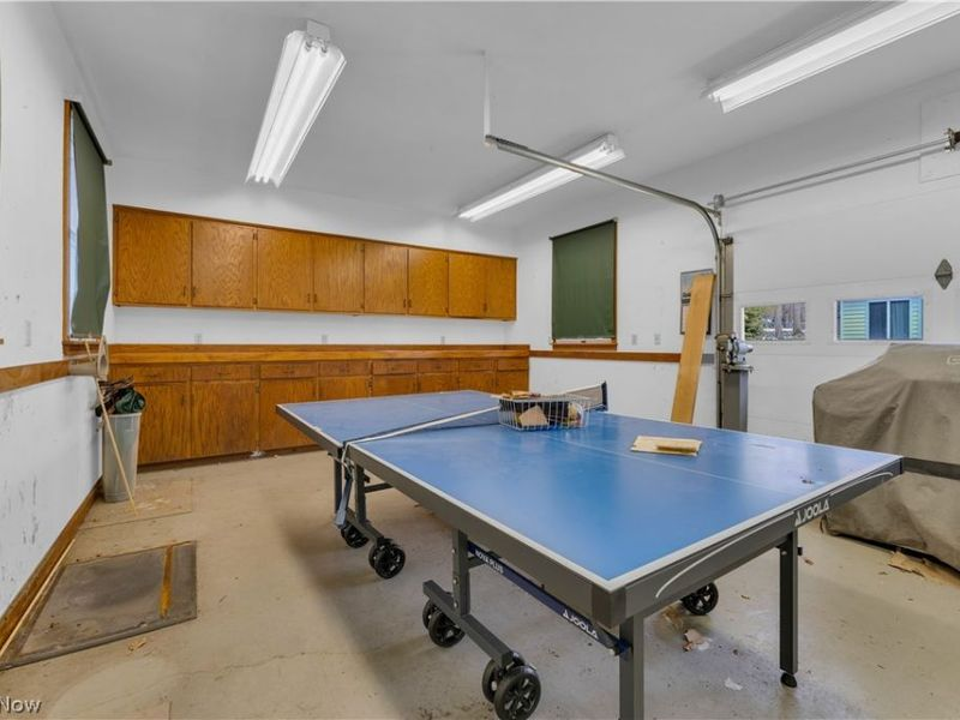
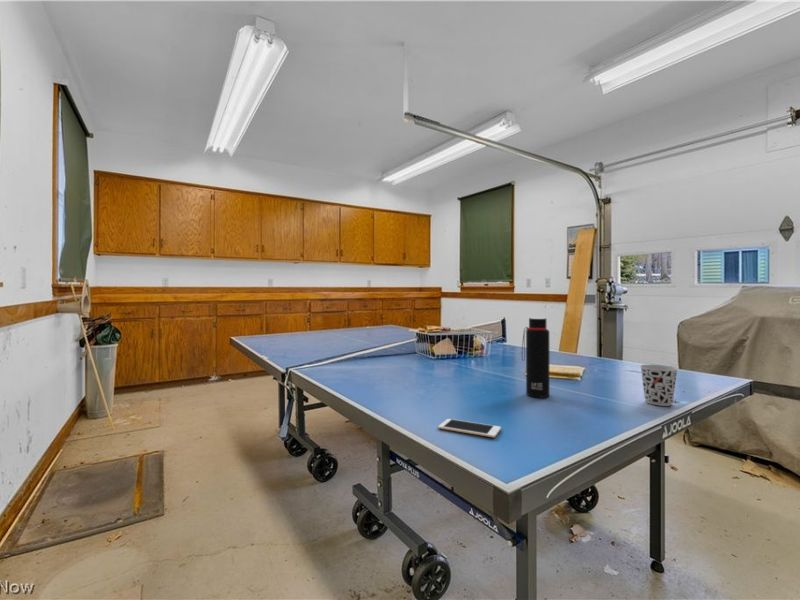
+ cell phone [437,418,502,438]
+ water bottle [521,317,550,398]
+ cup [639,364,679,407]
